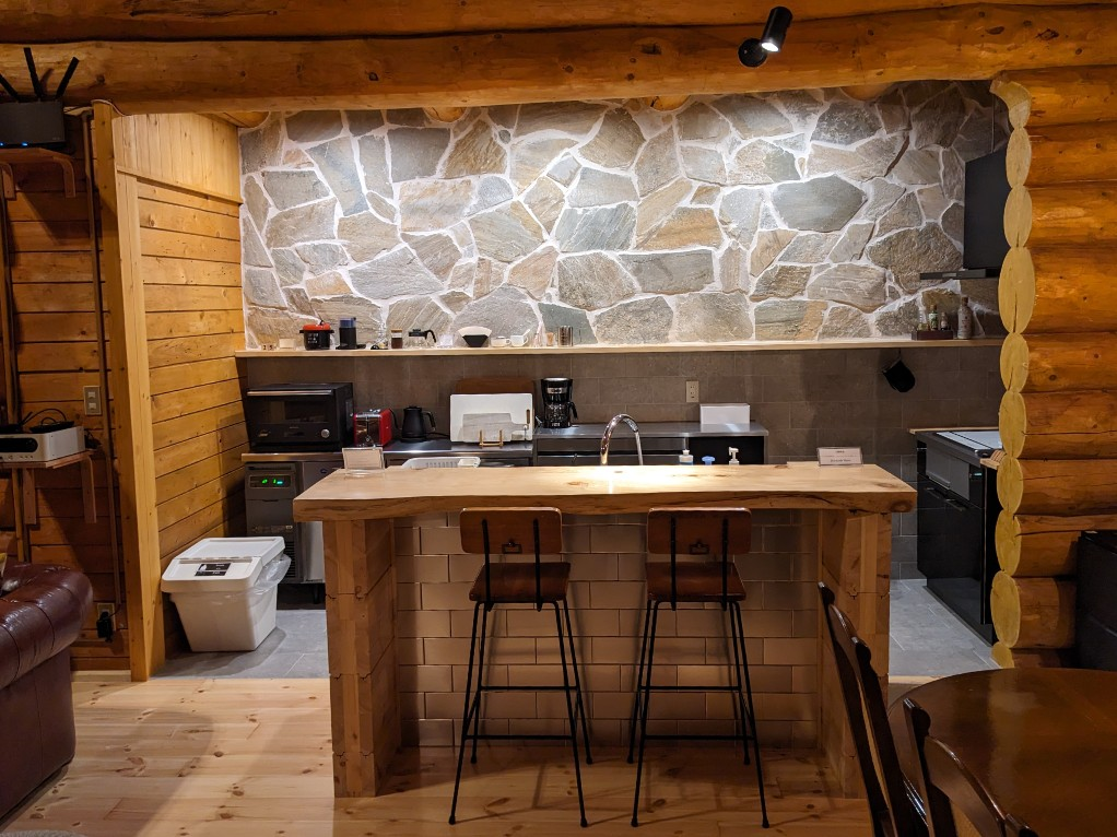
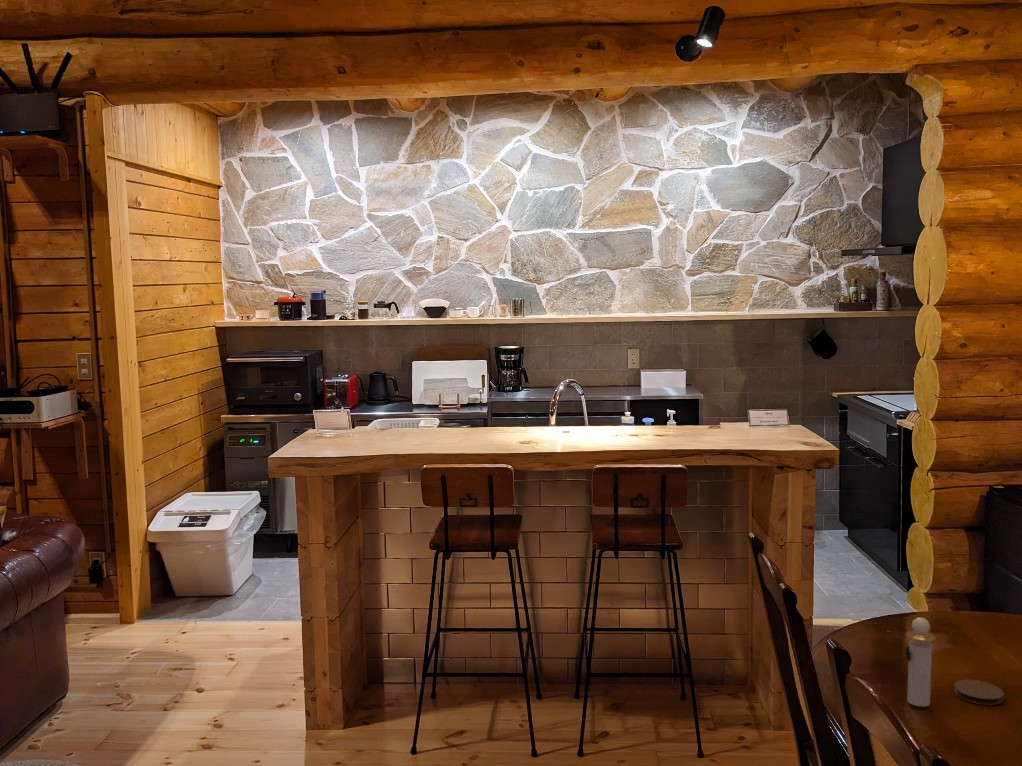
+ coaster [953,679,1005,706]
+ perfume bottle [905,616,936,707]
